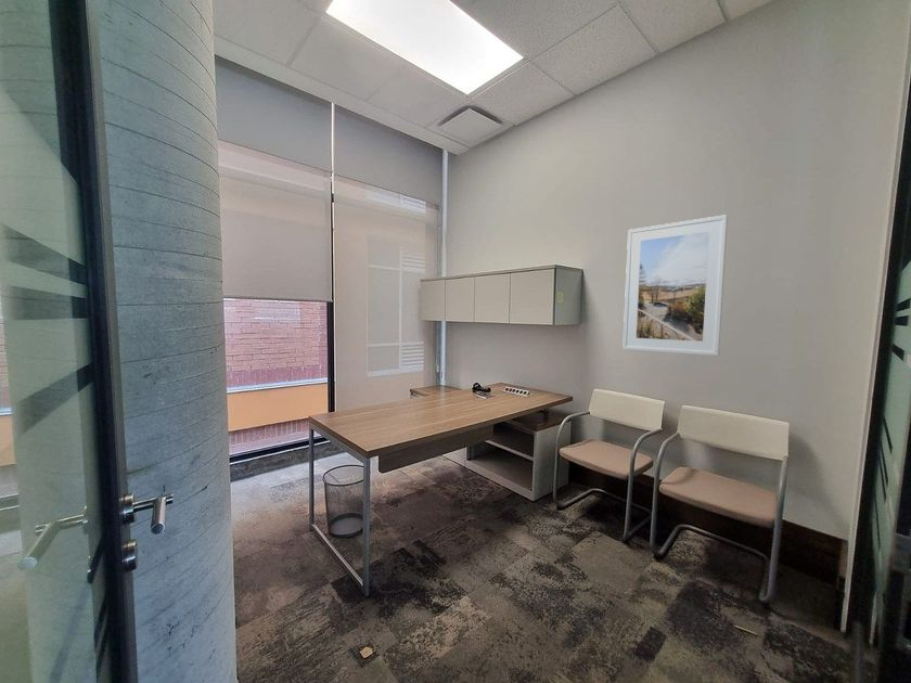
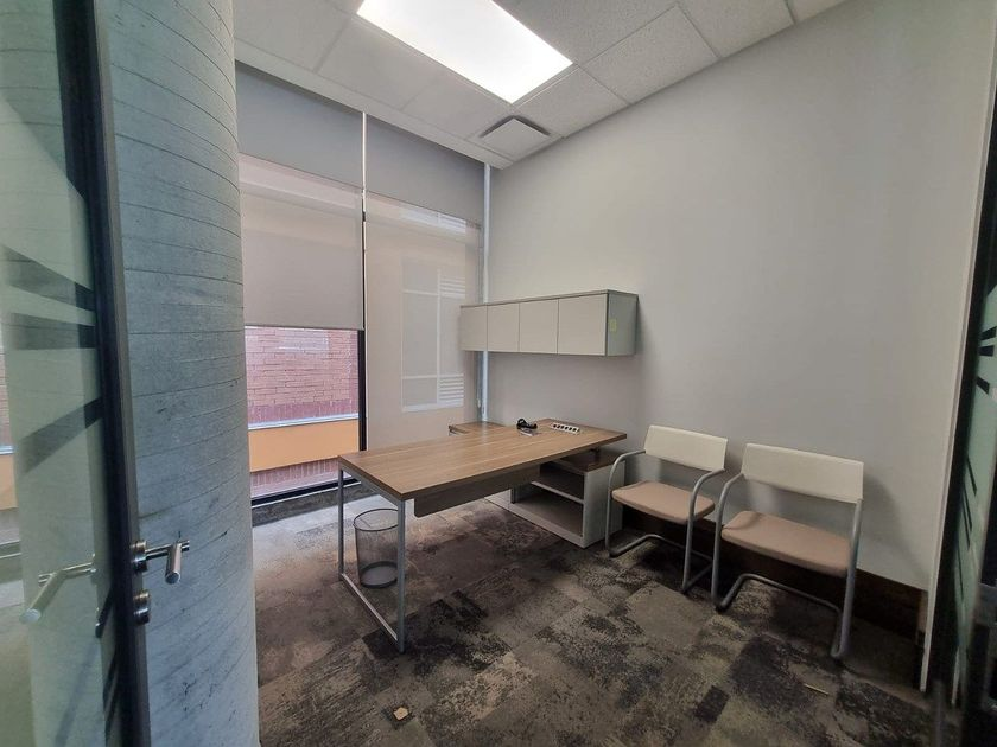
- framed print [621,214,729,357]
